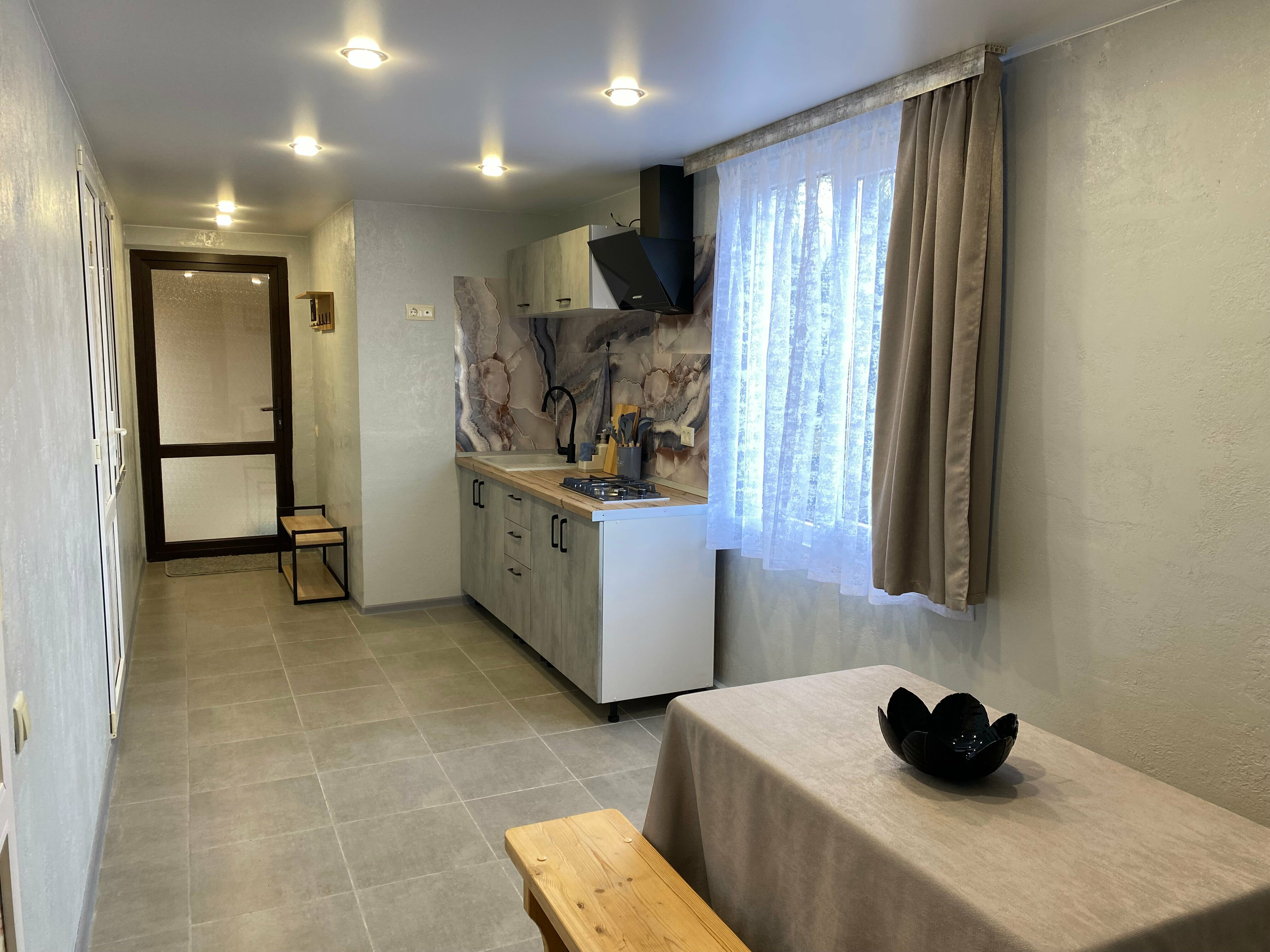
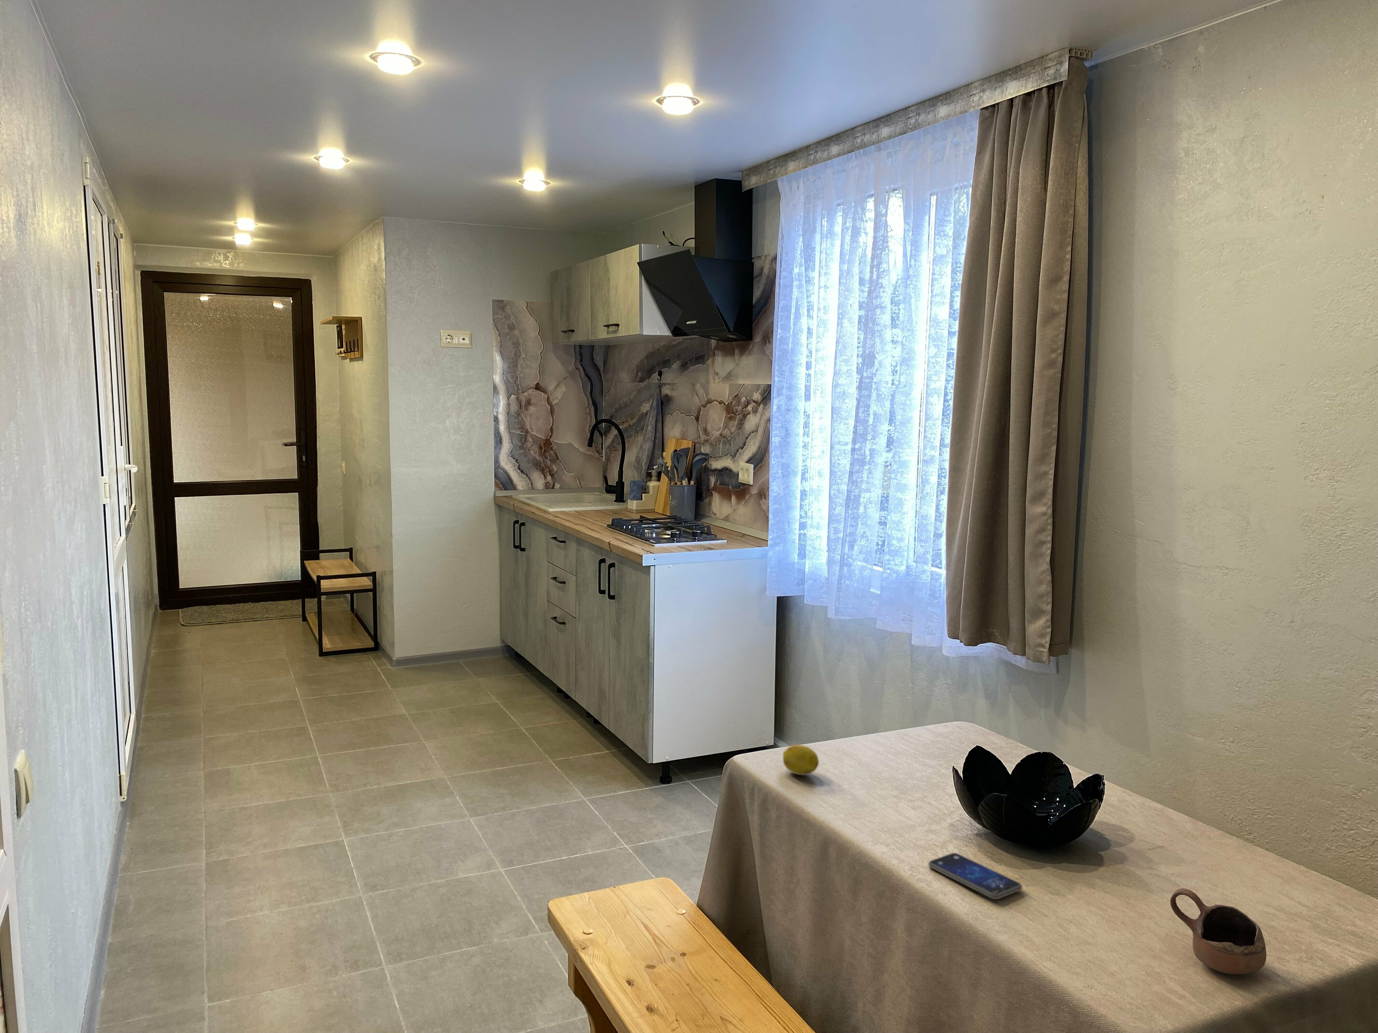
+ cup [1170,888,1266,974]
+ smartphone [928,853,1022,900]
+ fruit [782,744,819,776]
